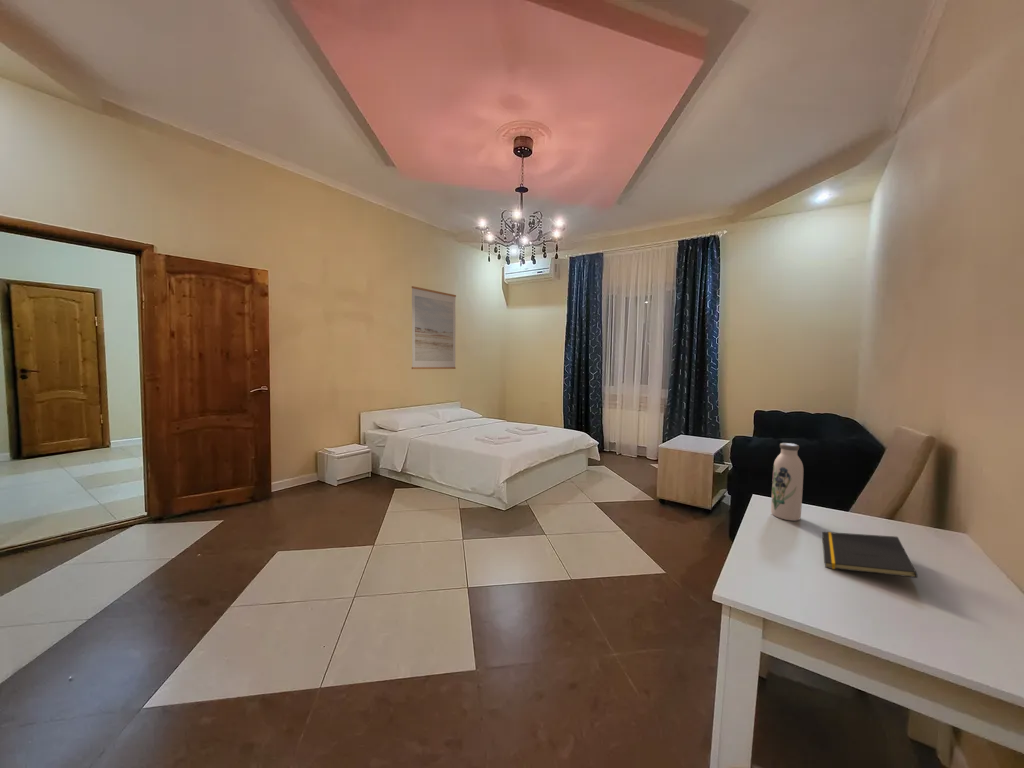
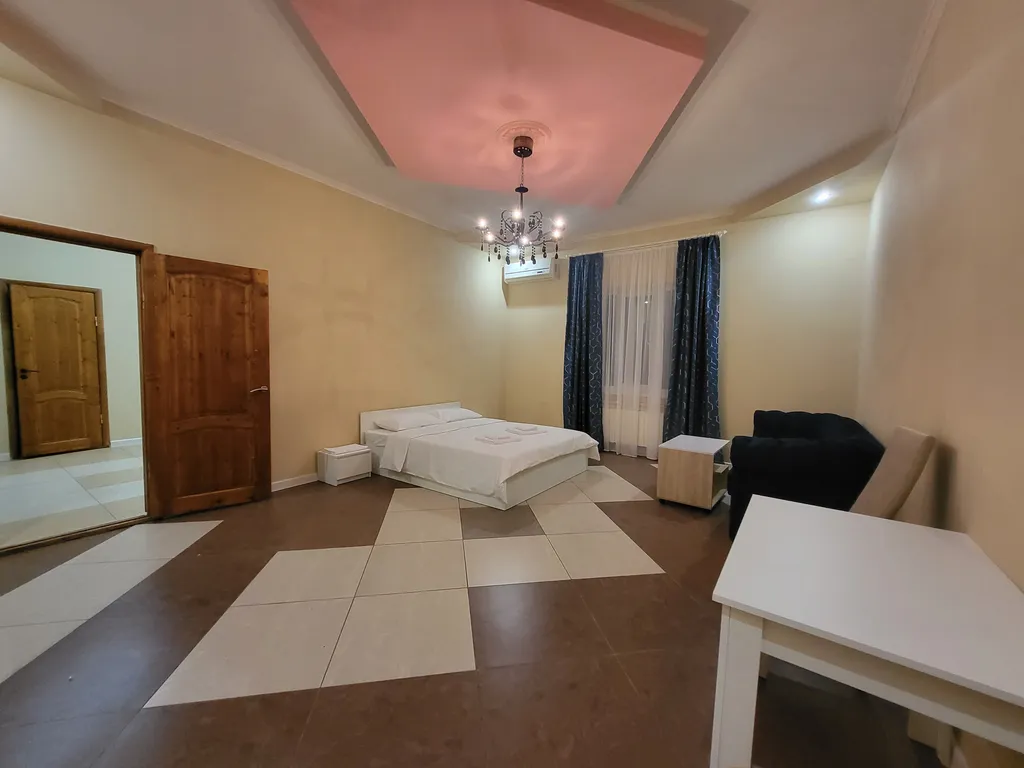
- wall art [411,285,457,370]
- notepad [821,531,918,579]
- water bottle [770,442,804,522]
